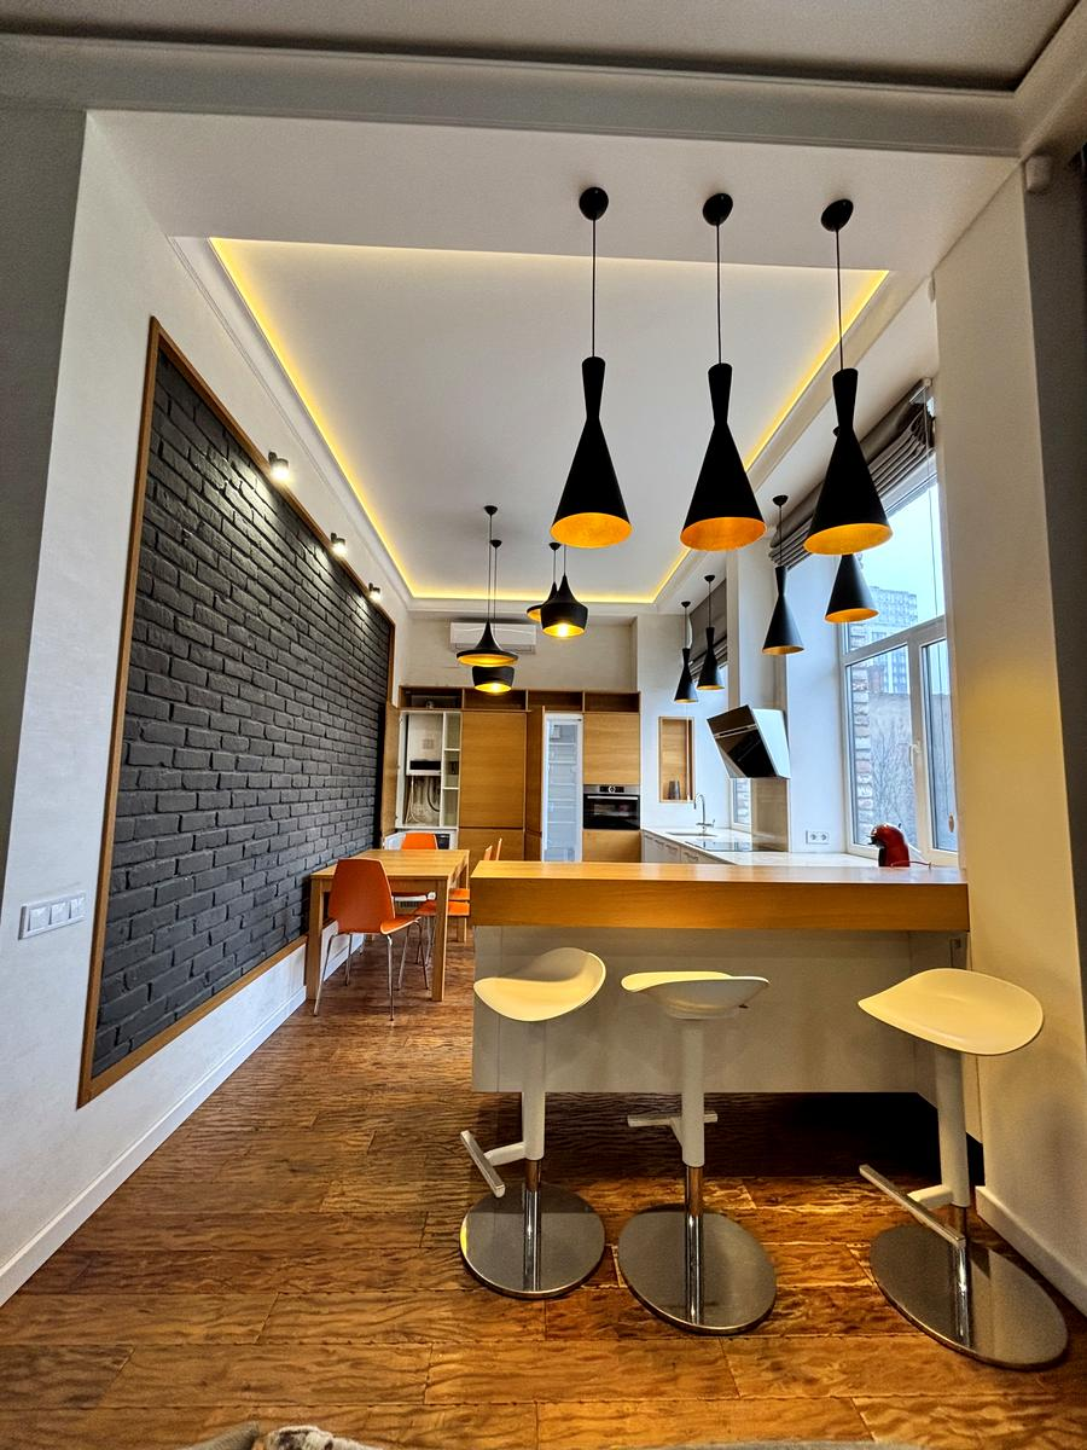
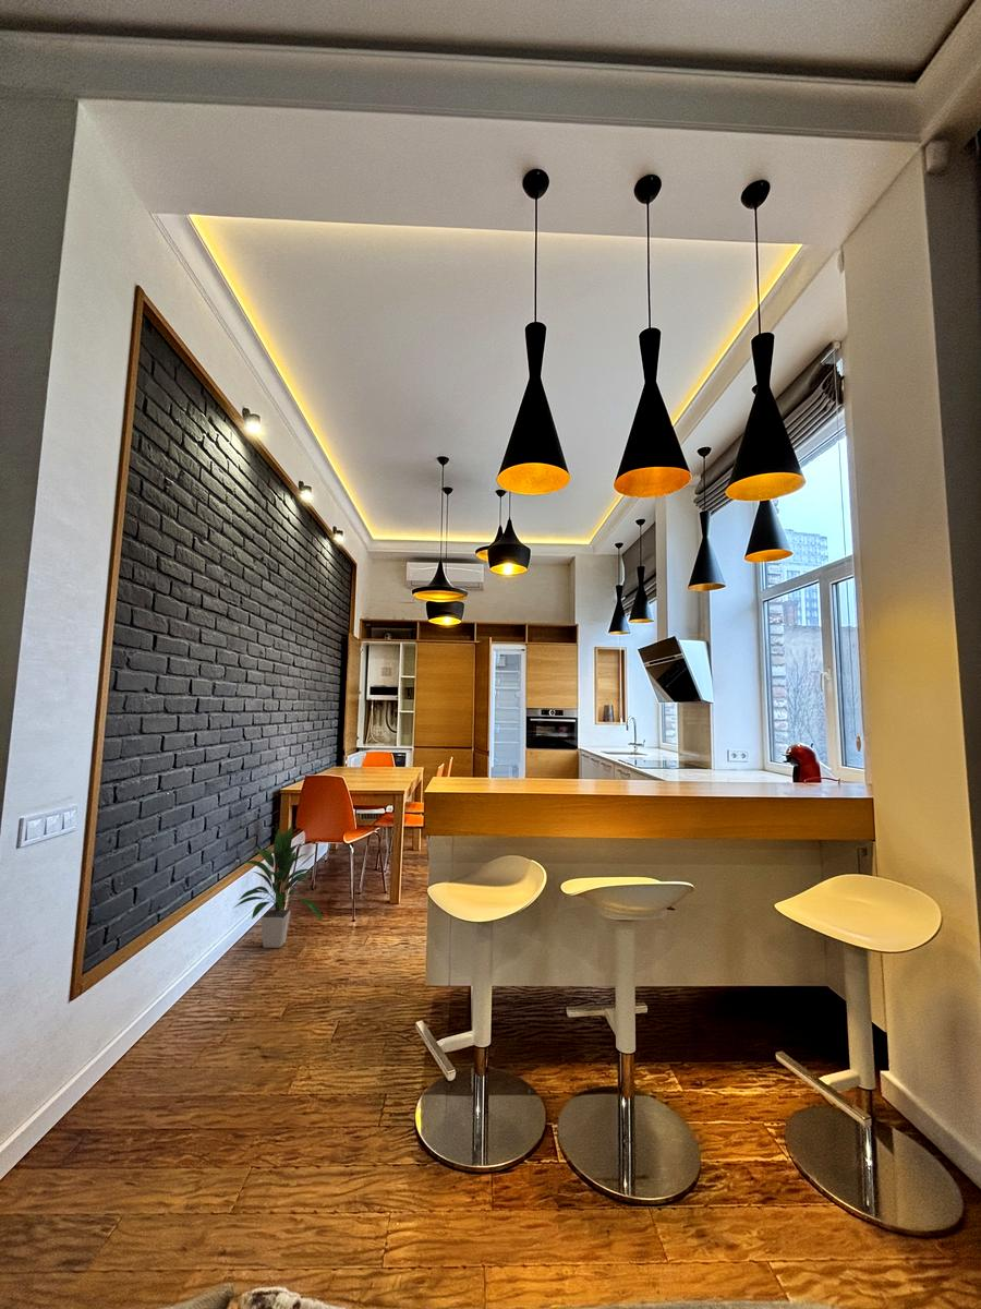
+ indoor plant [233,825,324,949]
